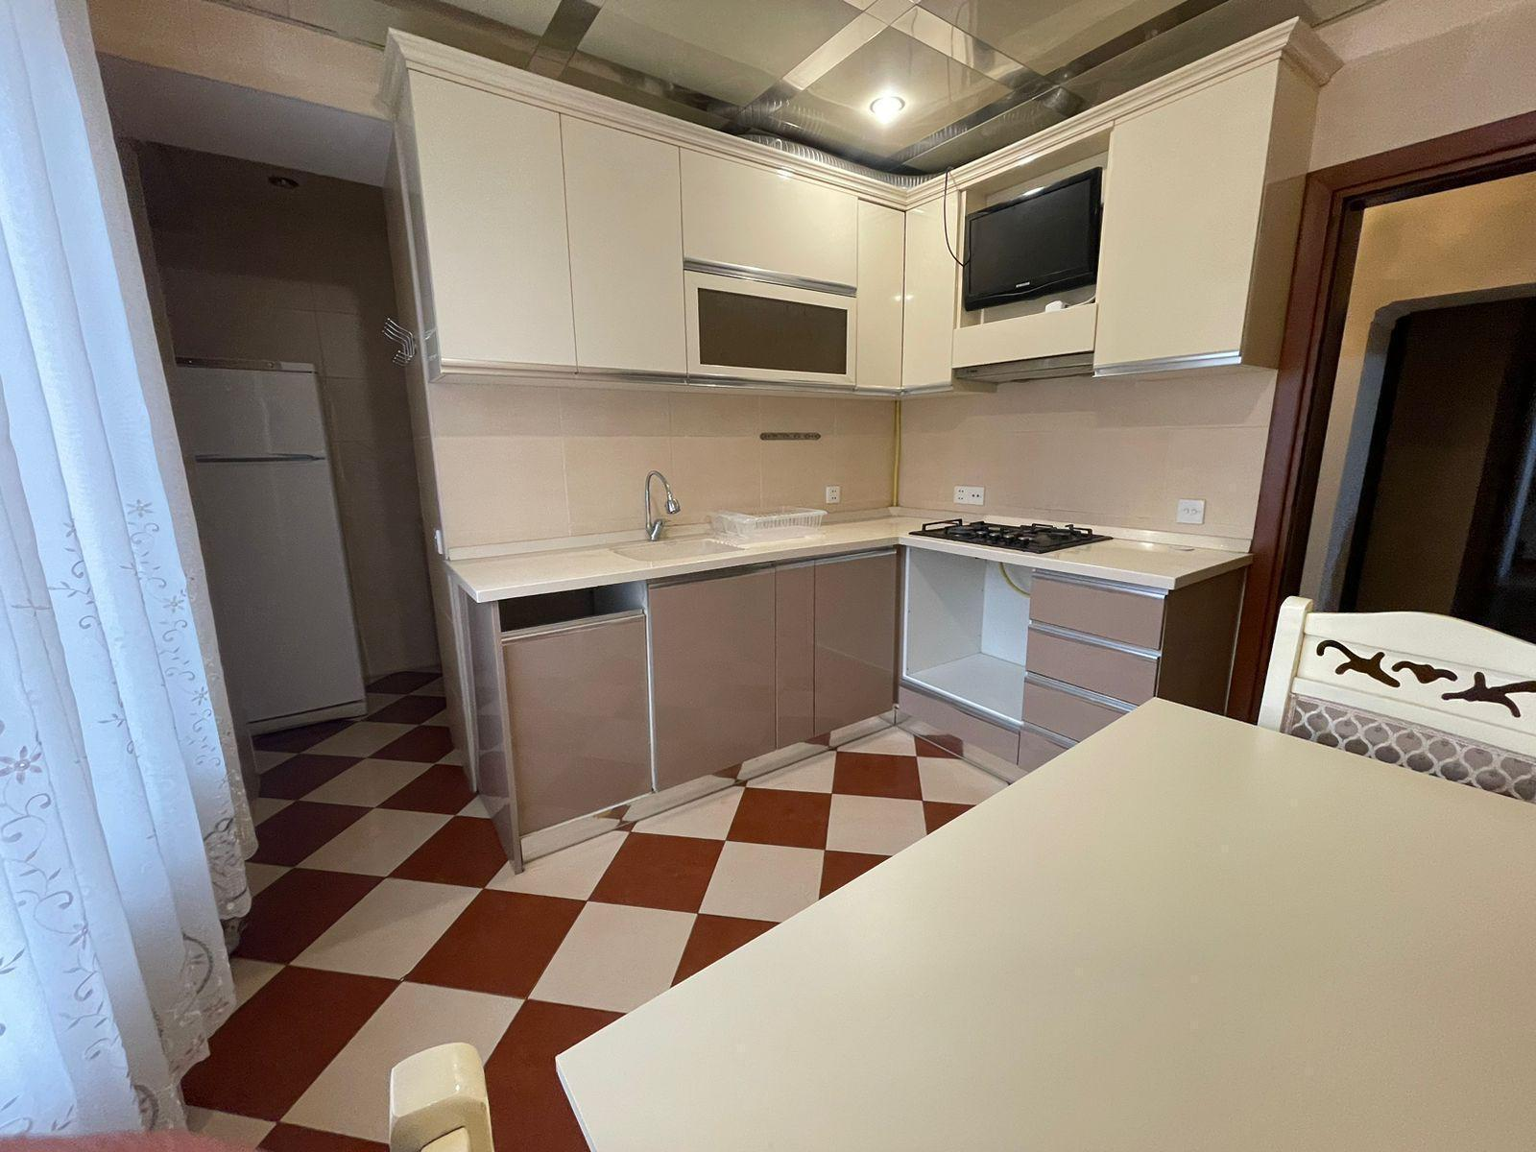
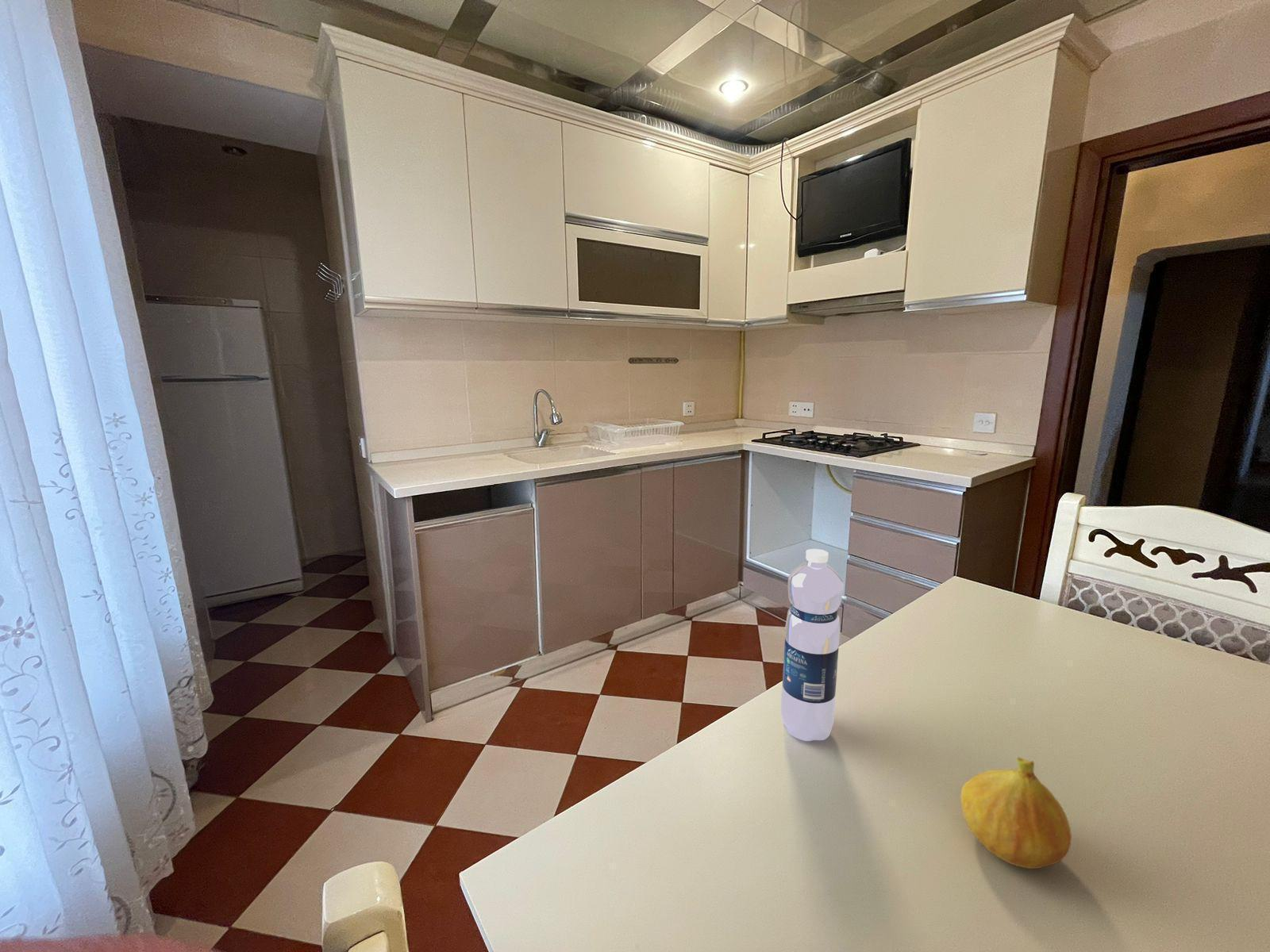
+ fruit [960,757,1072,869]
+ water bottle [780,548,844,742]
